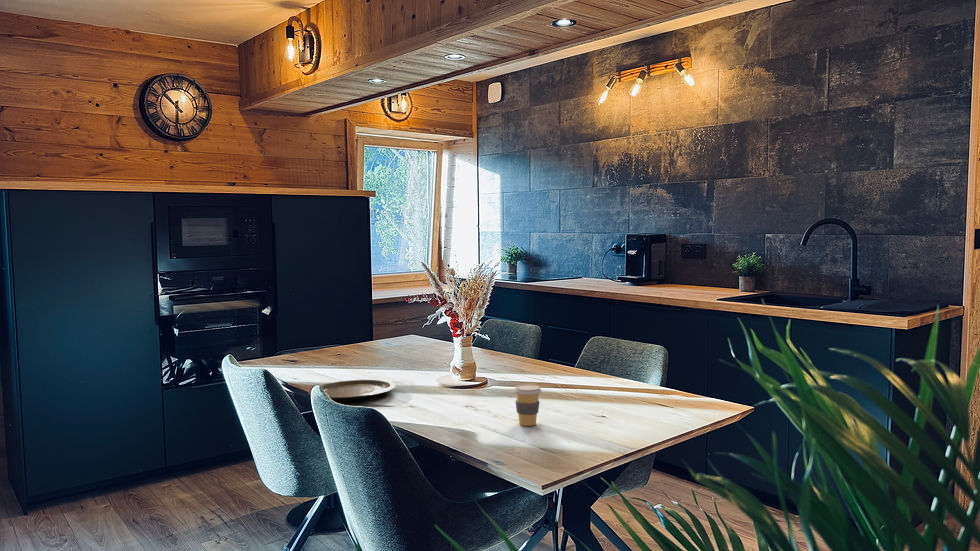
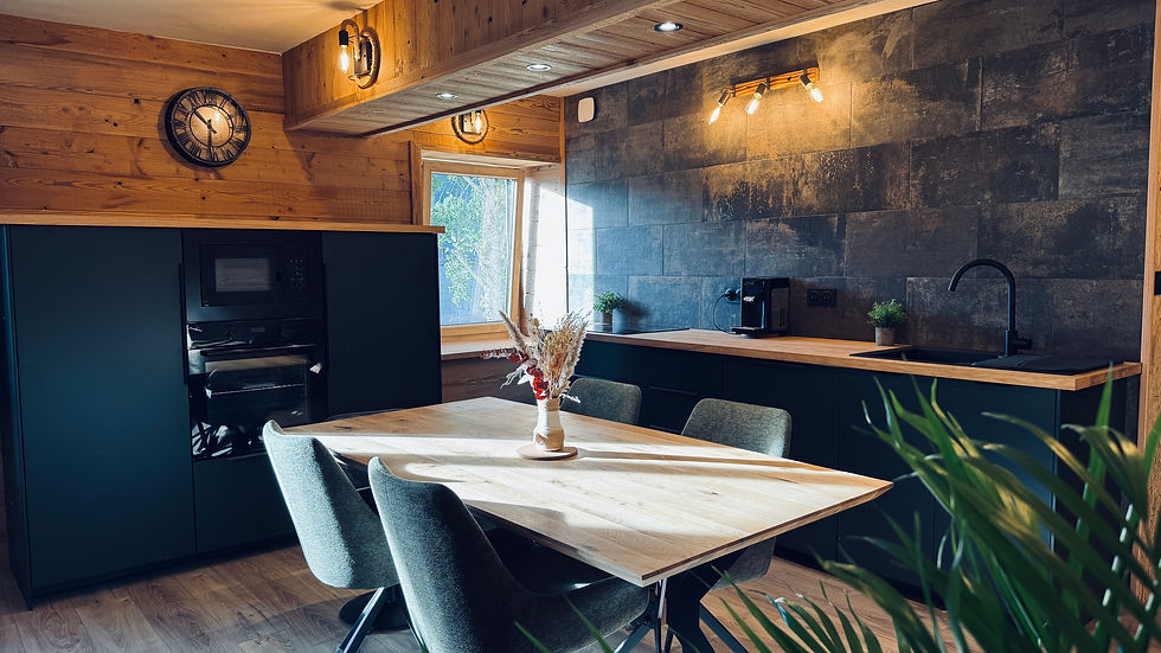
- coffee cup [513,384,542,427]
- plate [308,378,396,401]
